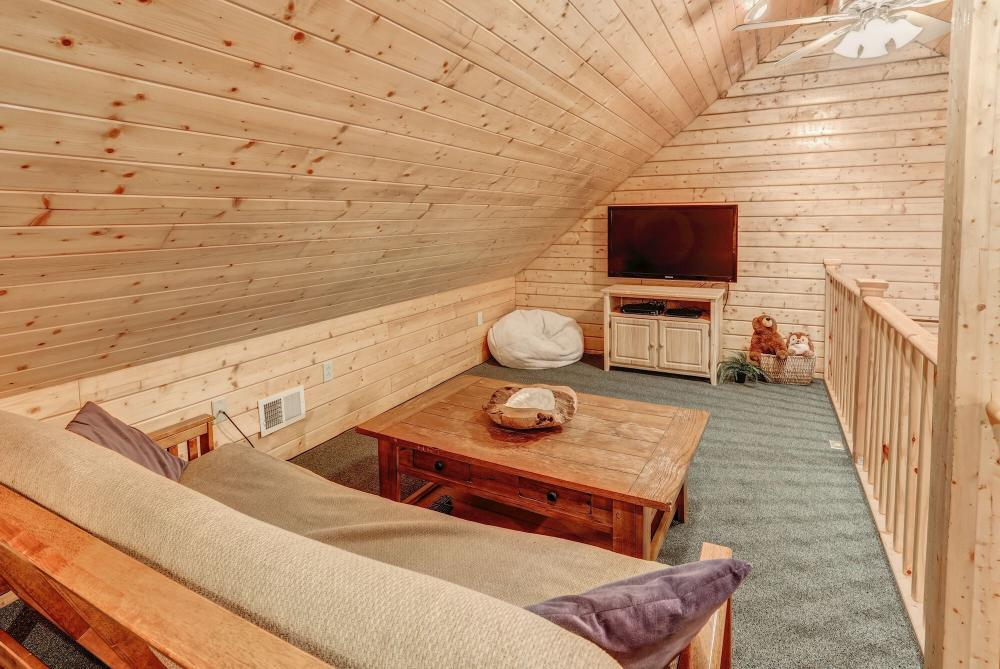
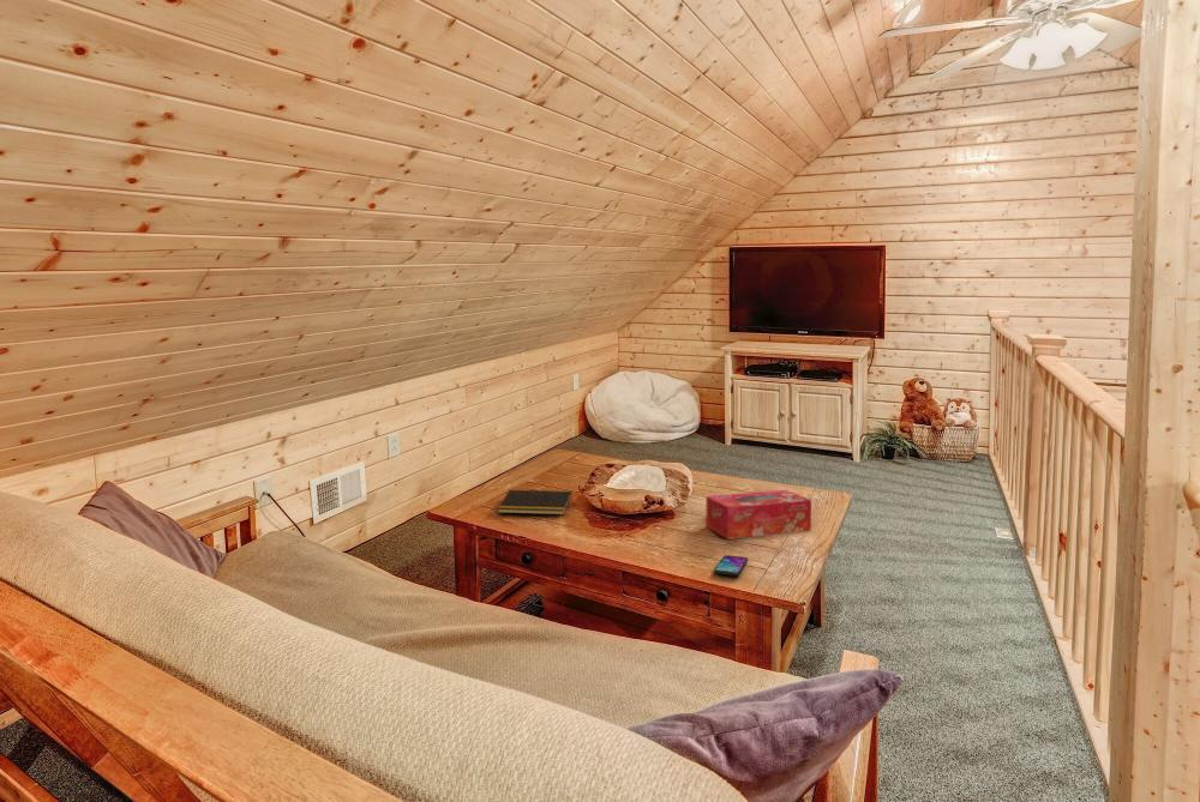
+ notepad [497,489,574,515]
+ smartphone [713,554,749,577]
+ tissue box [704,489,812,541]
